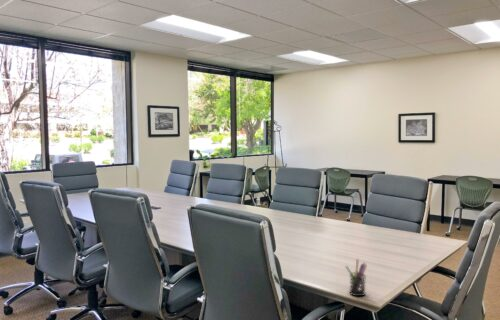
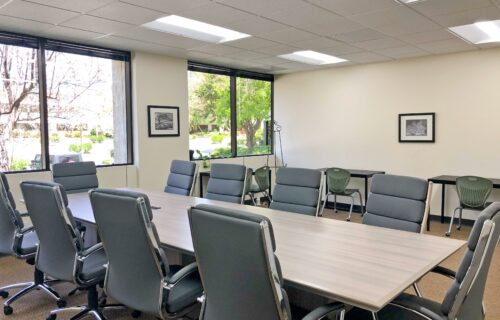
- pen holder [344,258,368,297]
